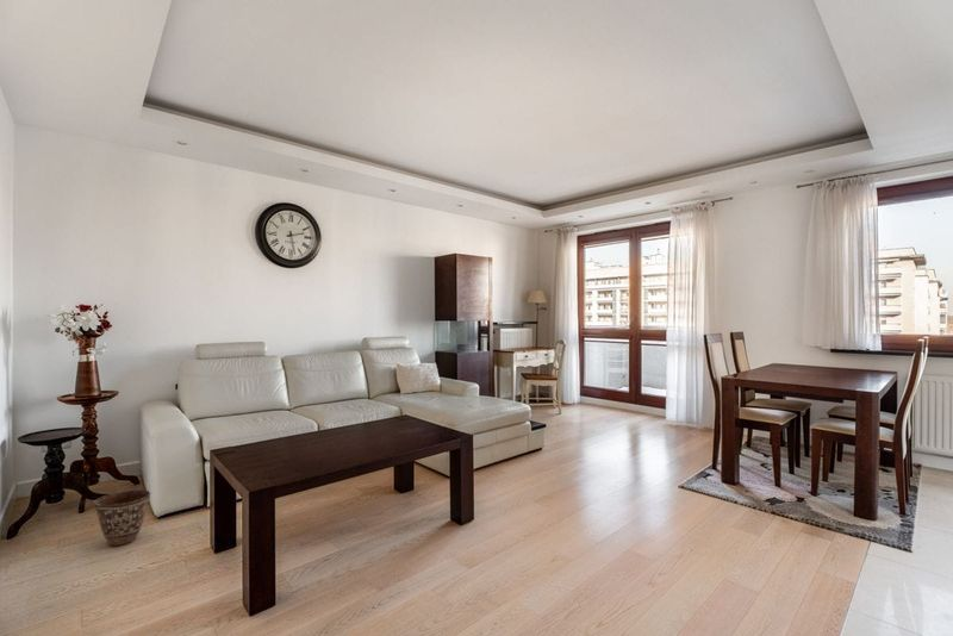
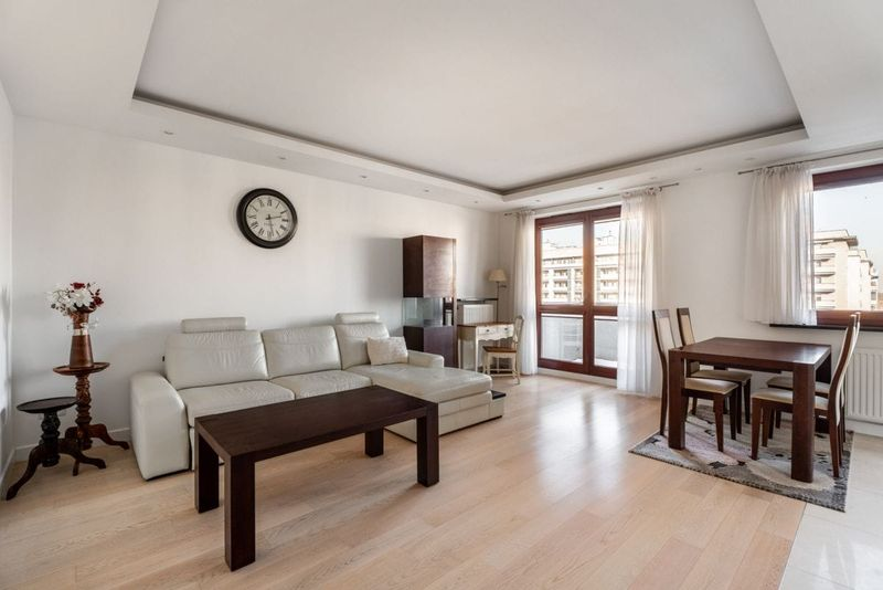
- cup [93,488,151,547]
